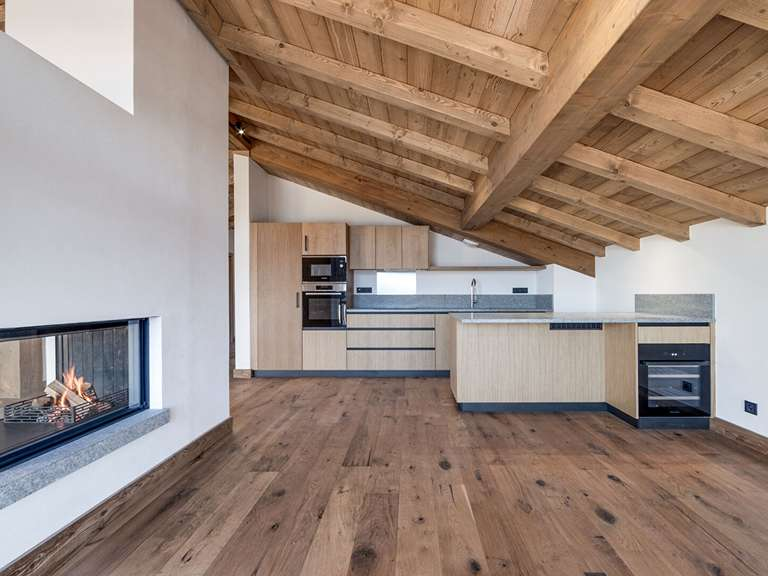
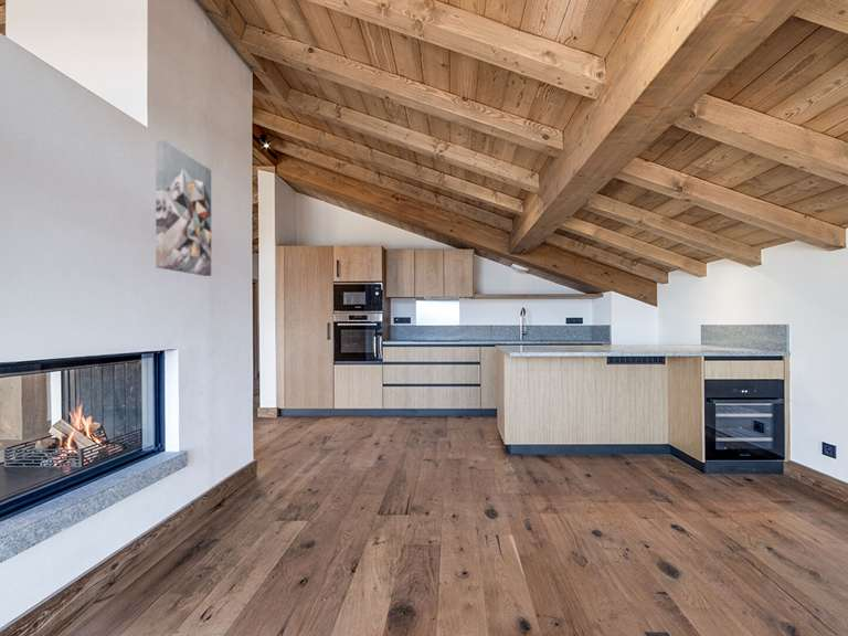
+ wall art [155,139,212,277]
